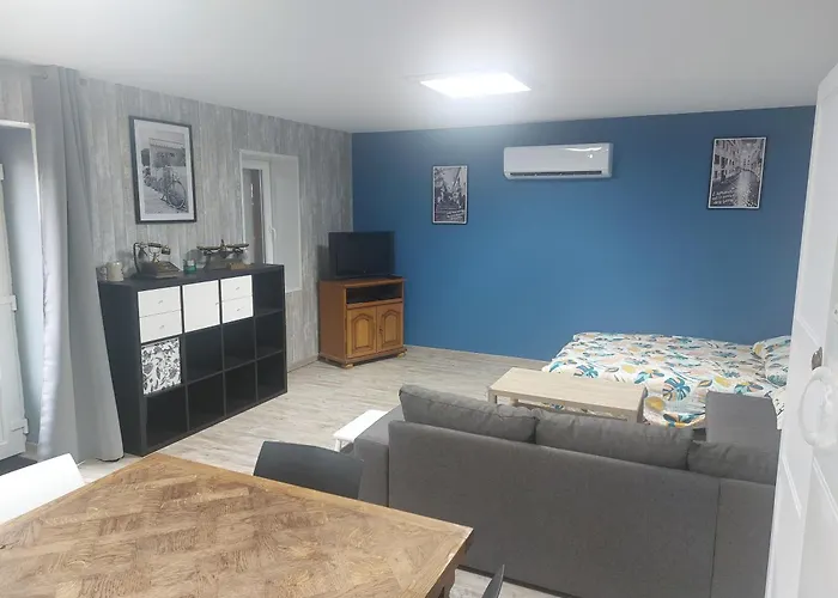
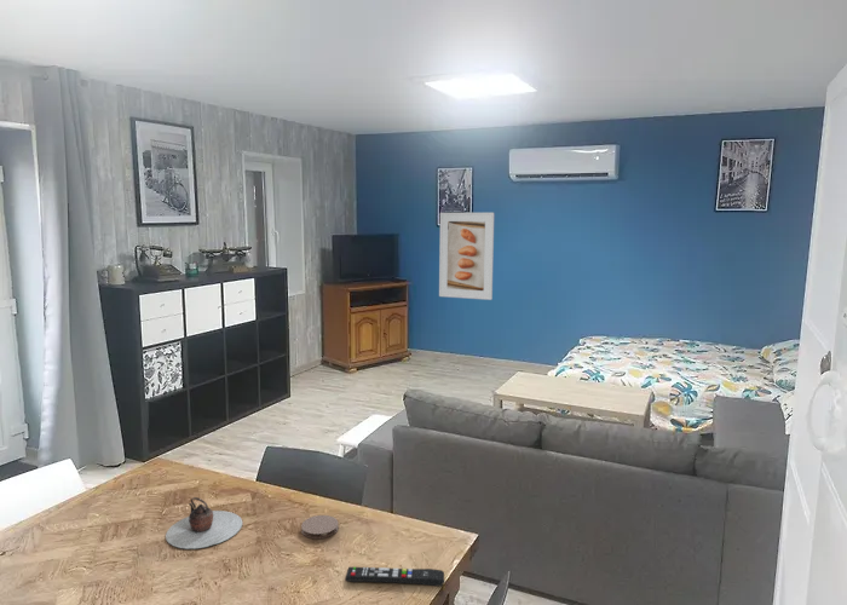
+ coaster [300,514,339,540]
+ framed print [438,212,495,301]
+ teapot [165,496,243,549]
+ remote control [344,565,445,588]
